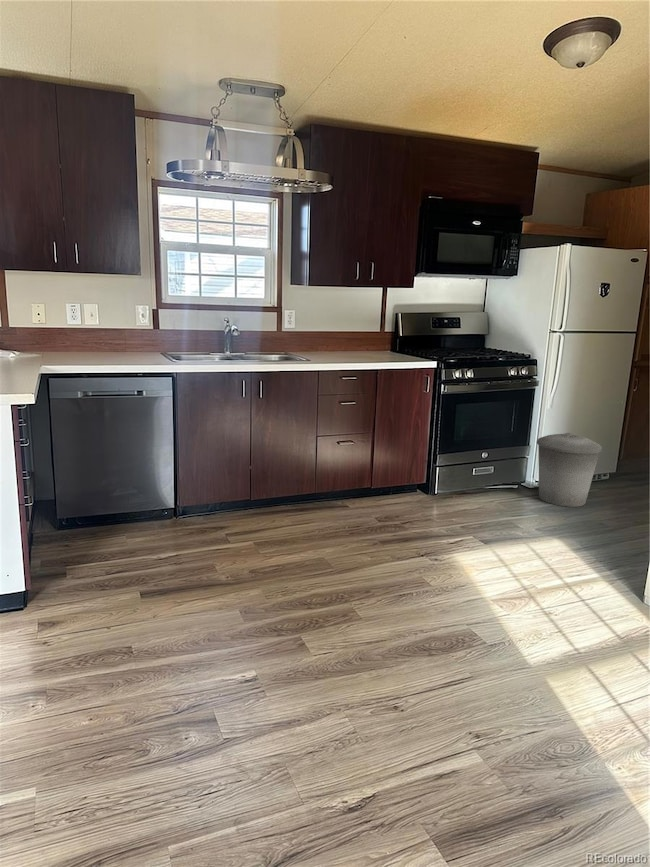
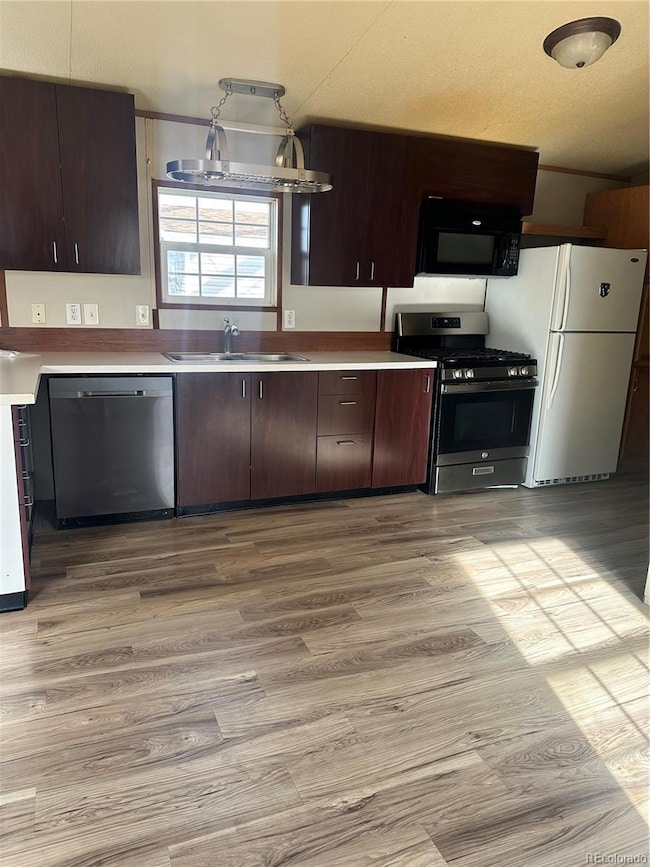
- trash can [536,432,603,508]
